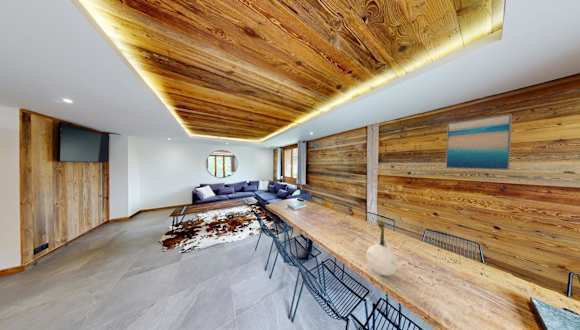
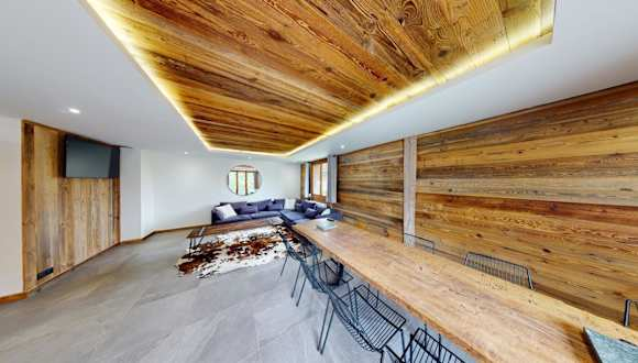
- plant [364,219,399,277]
- wall art [445,113,513,171]
